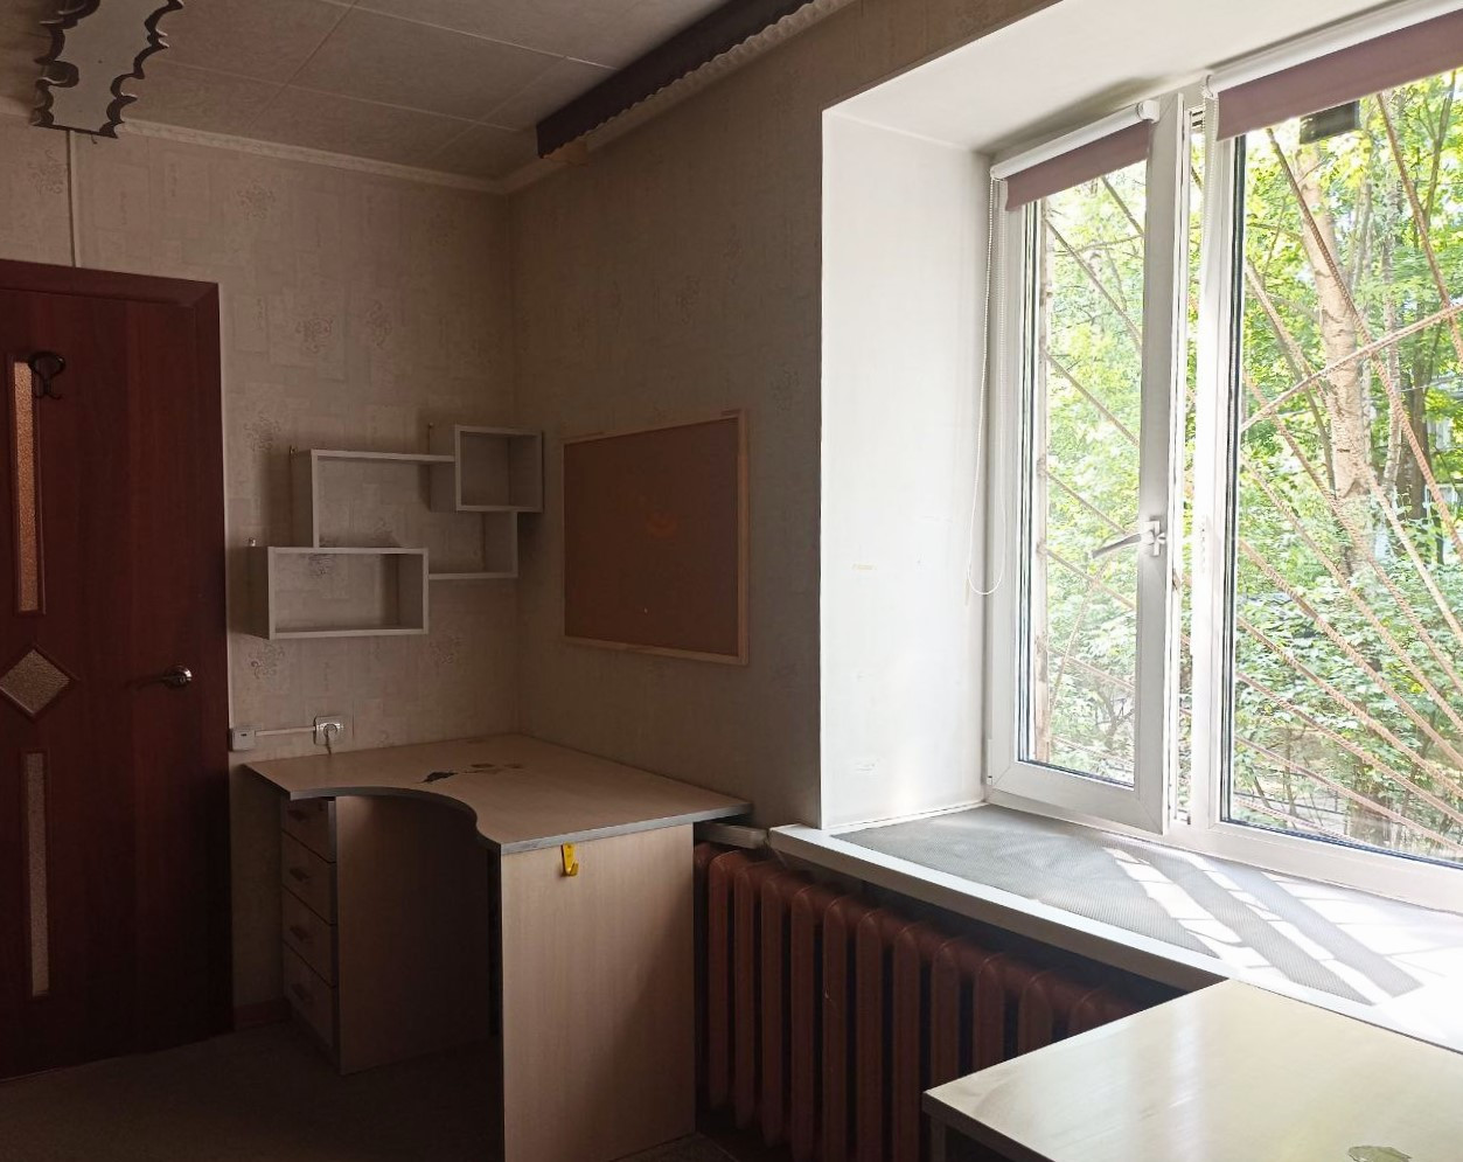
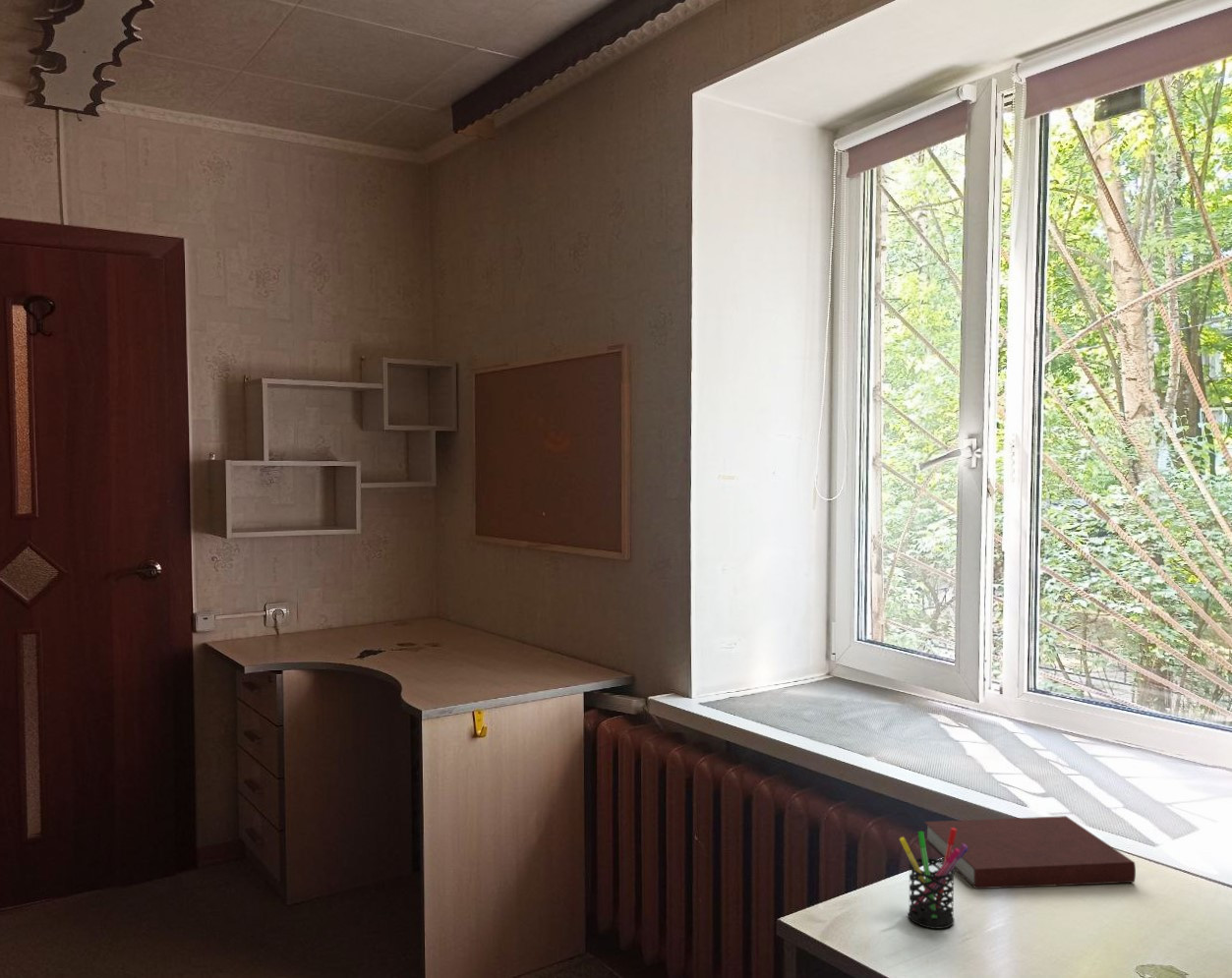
+ notebook [923,815,1137,890]
+ pen holder [899,828,968,930]
